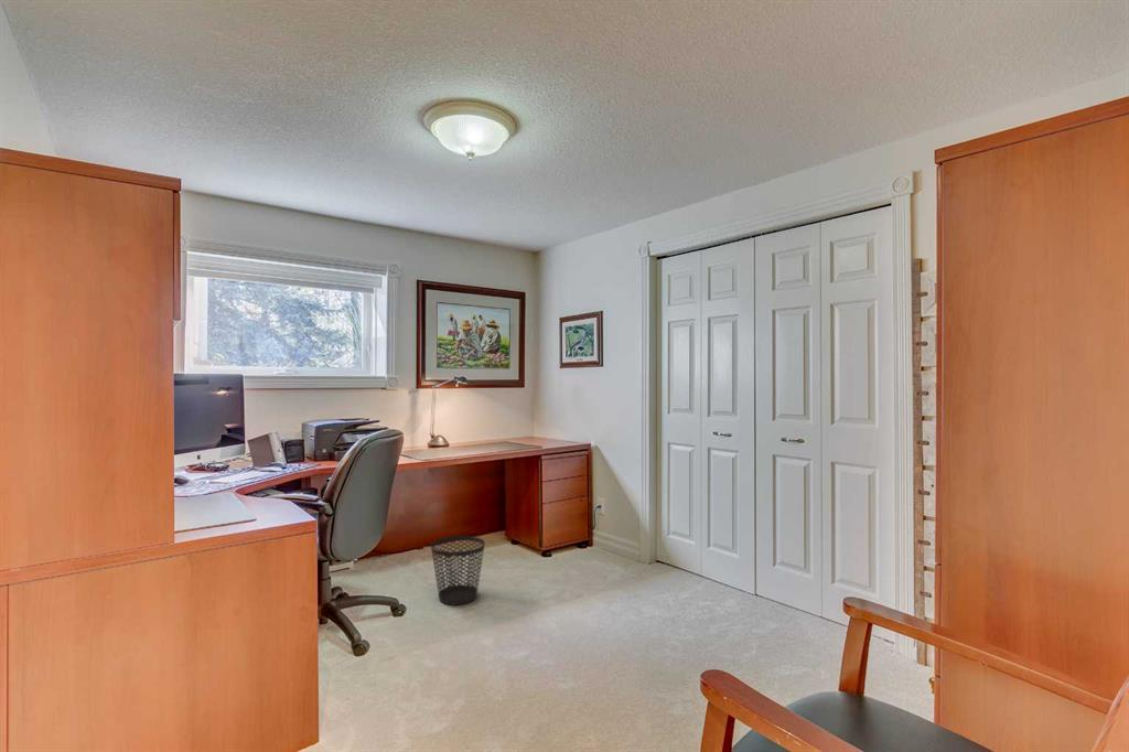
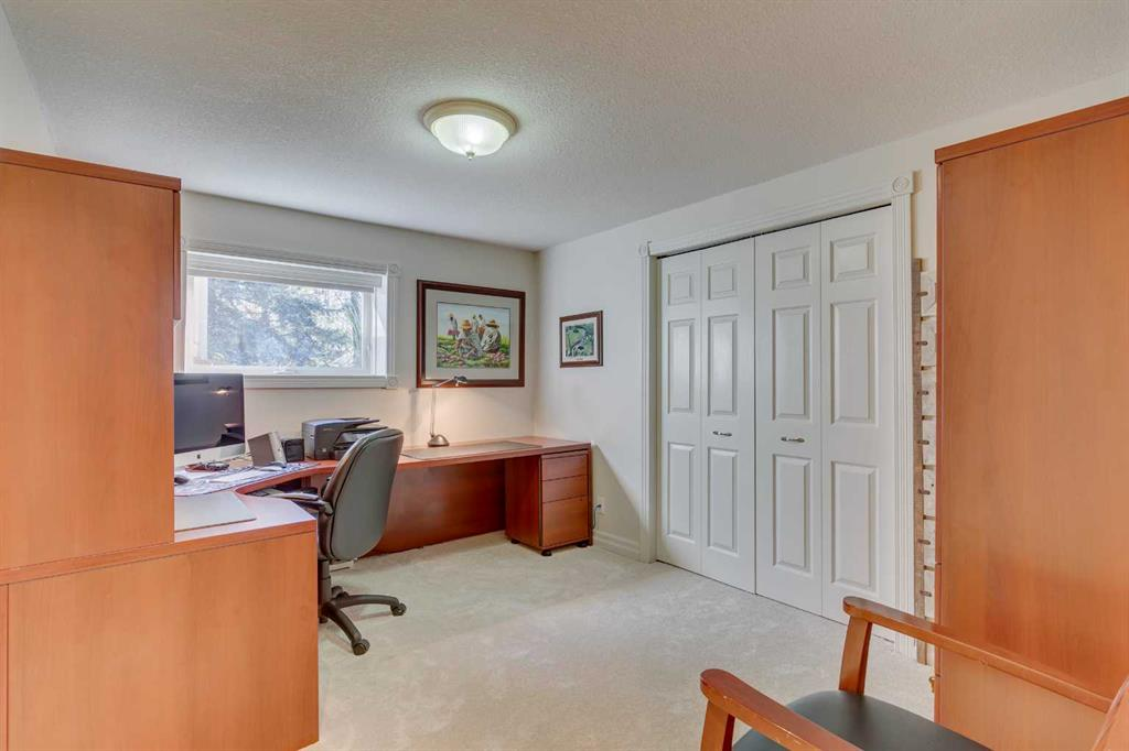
- wastebasket [430,535,486,606]
